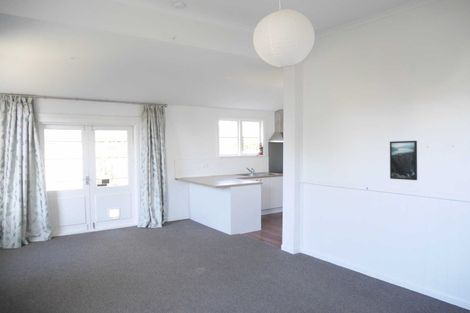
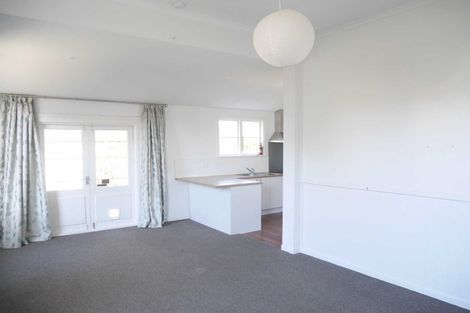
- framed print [389,140,418,181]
